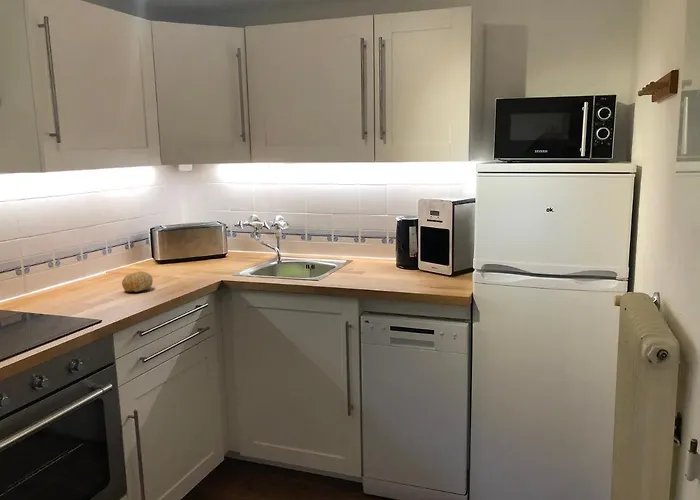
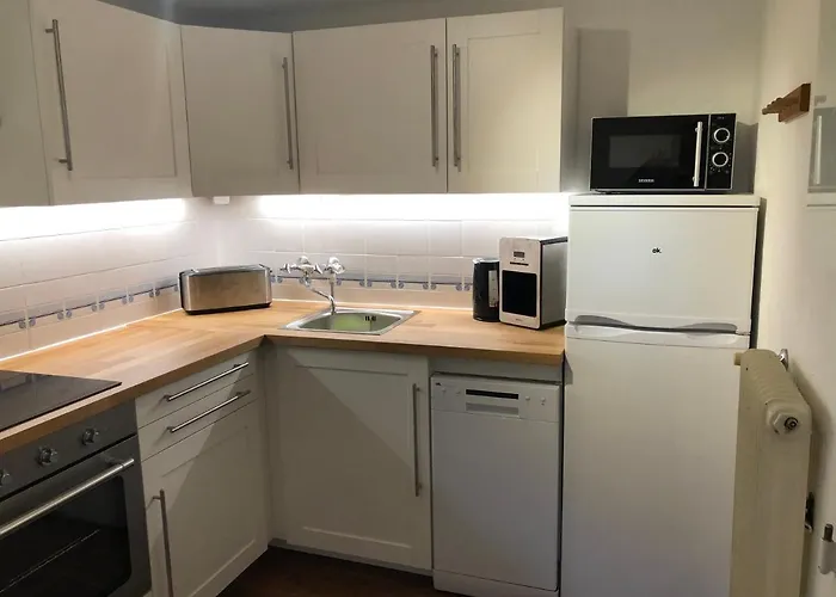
- fruit [121,270,154,293]
